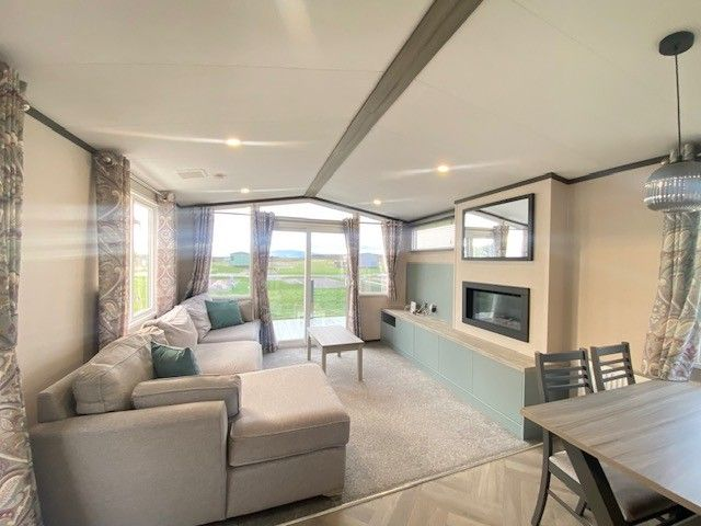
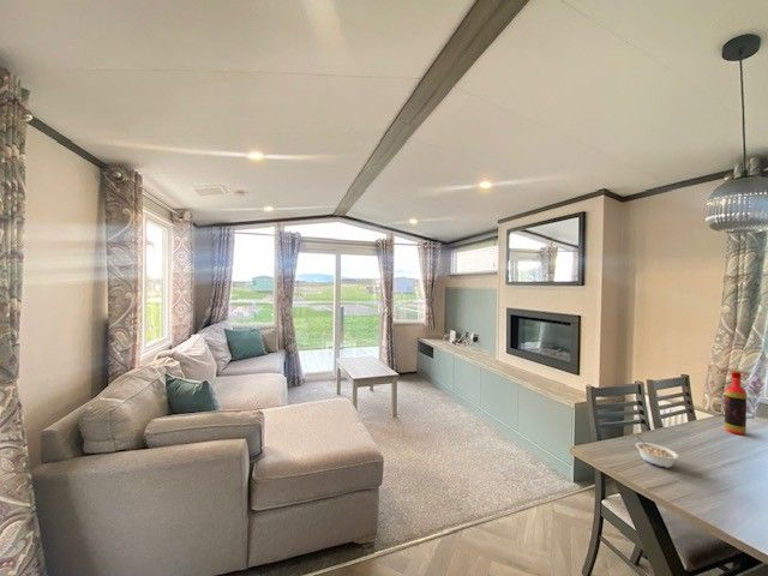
+ bottle [724,370,748,436]
+ legume [635,436,680,469]
